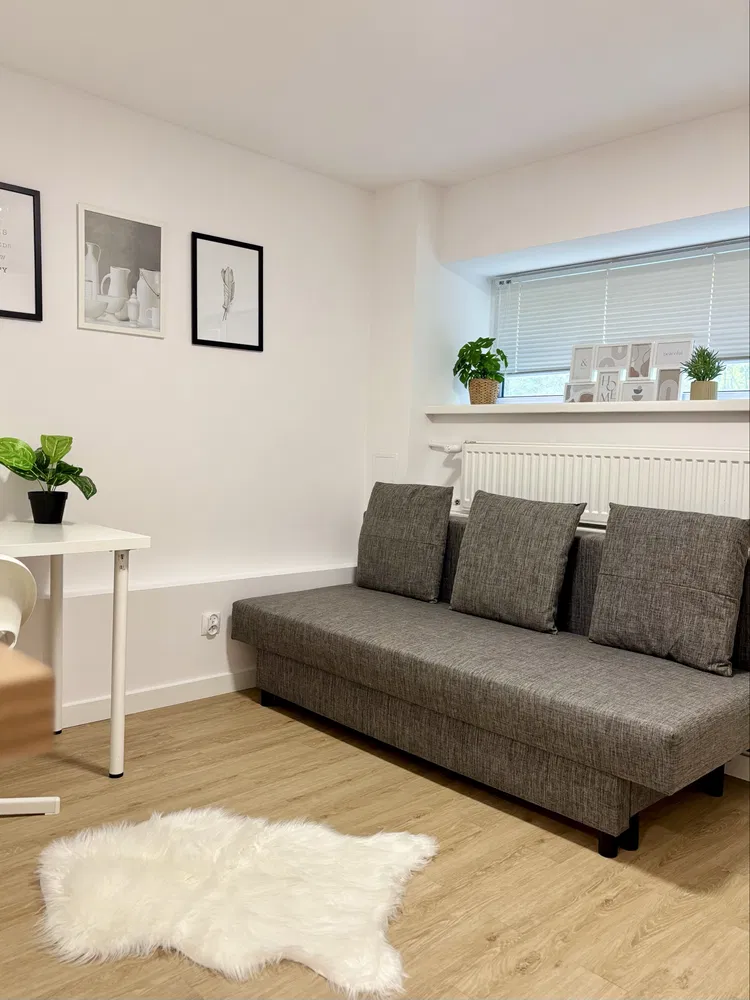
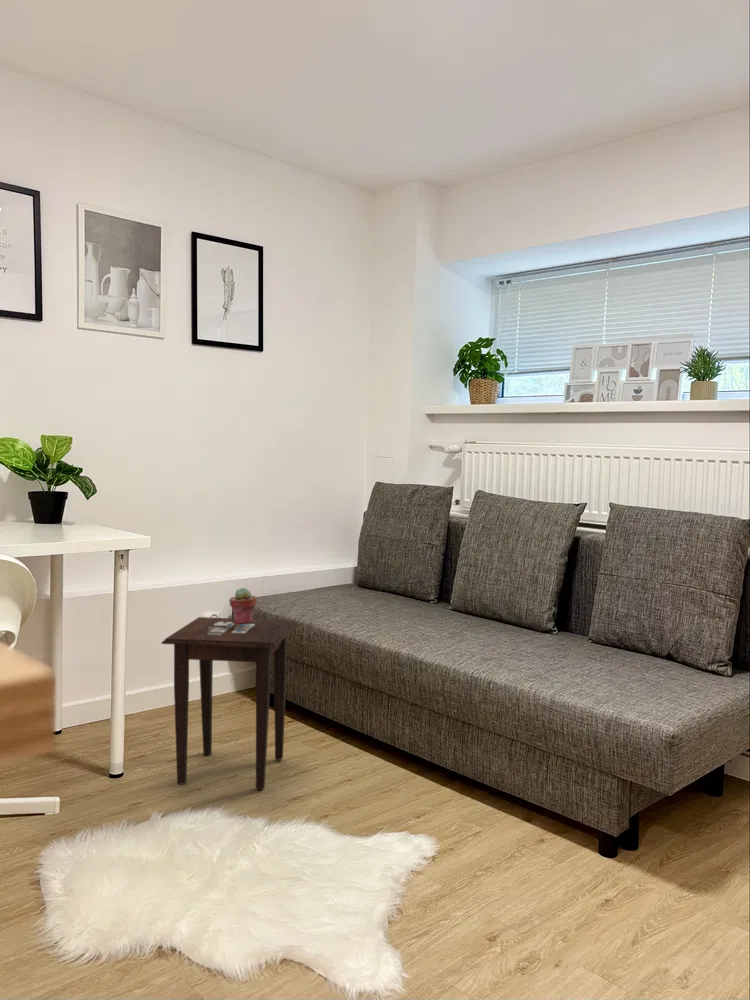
+ side table [161,616,298,791]
+ potted succulent [228,587,258,624]
